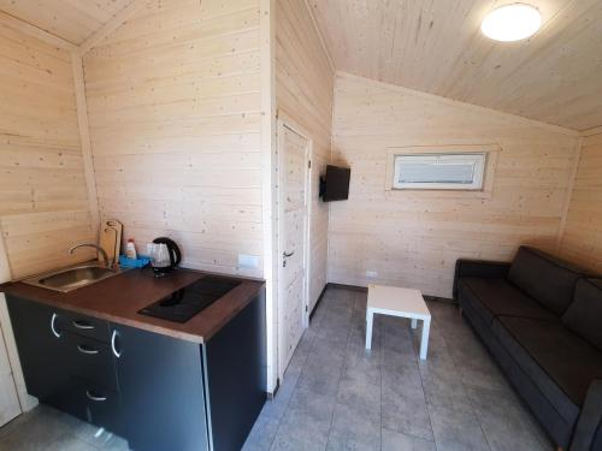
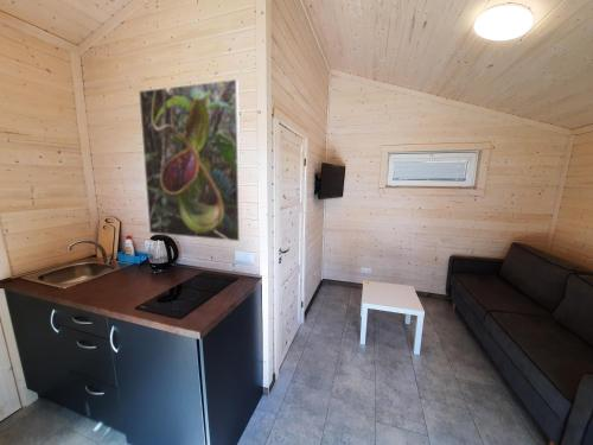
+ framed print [138,78,243,242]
